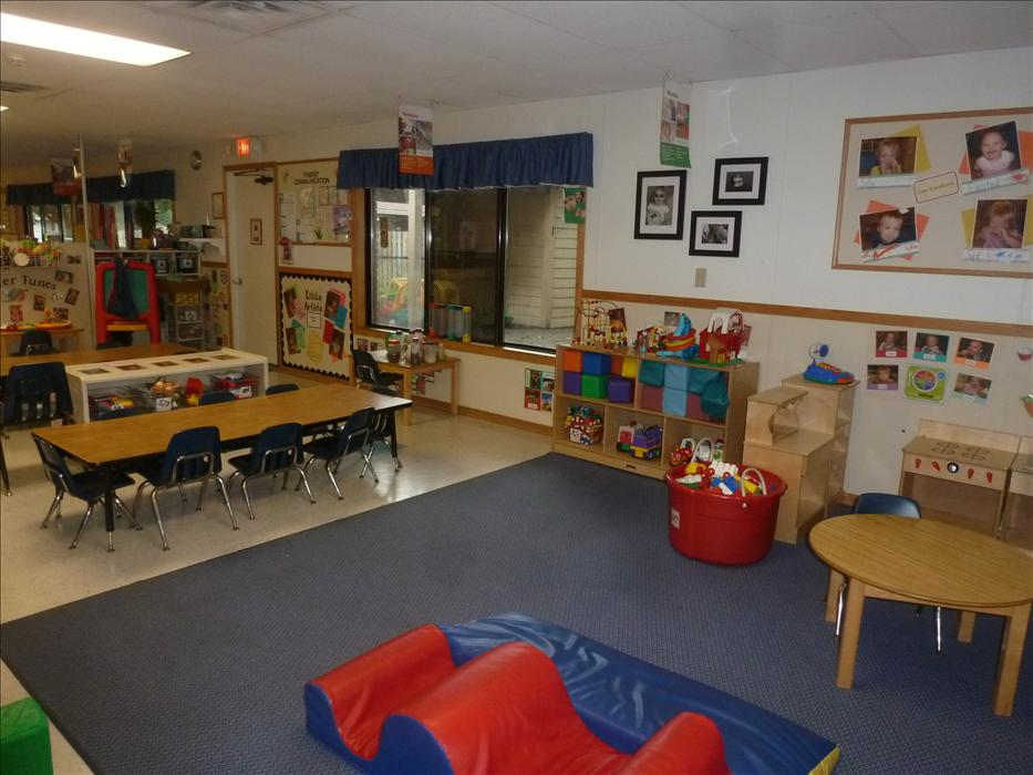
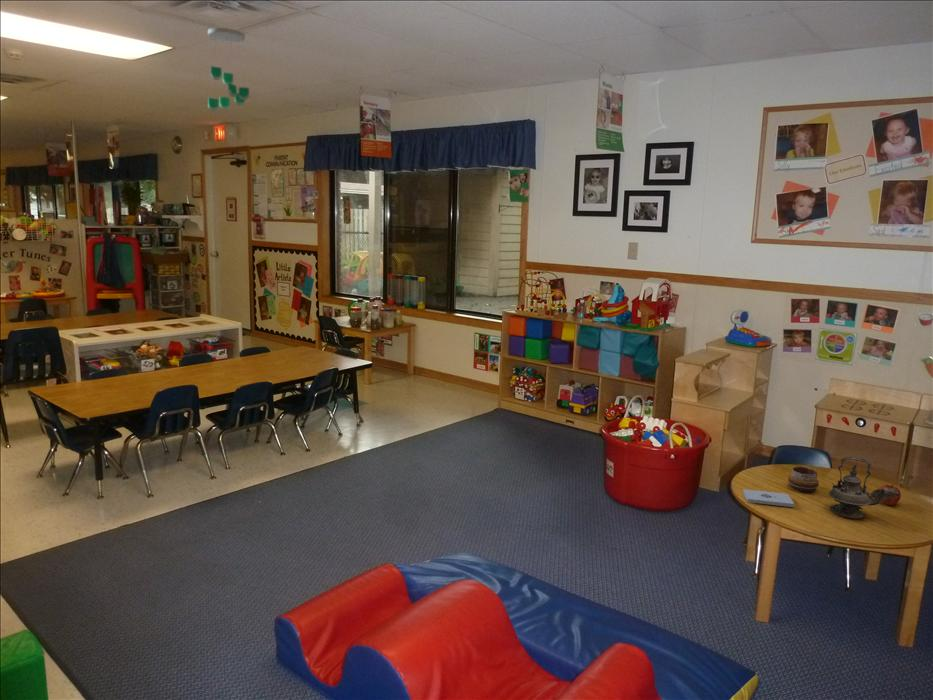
+ notepad [742,488,795,508]
+ decorative bowl [787,466,820,493]
+ teapot [828,456,900,520]
+ ceiling mobile [207,27,250,112]
+ fruit [878,484,902,506]
